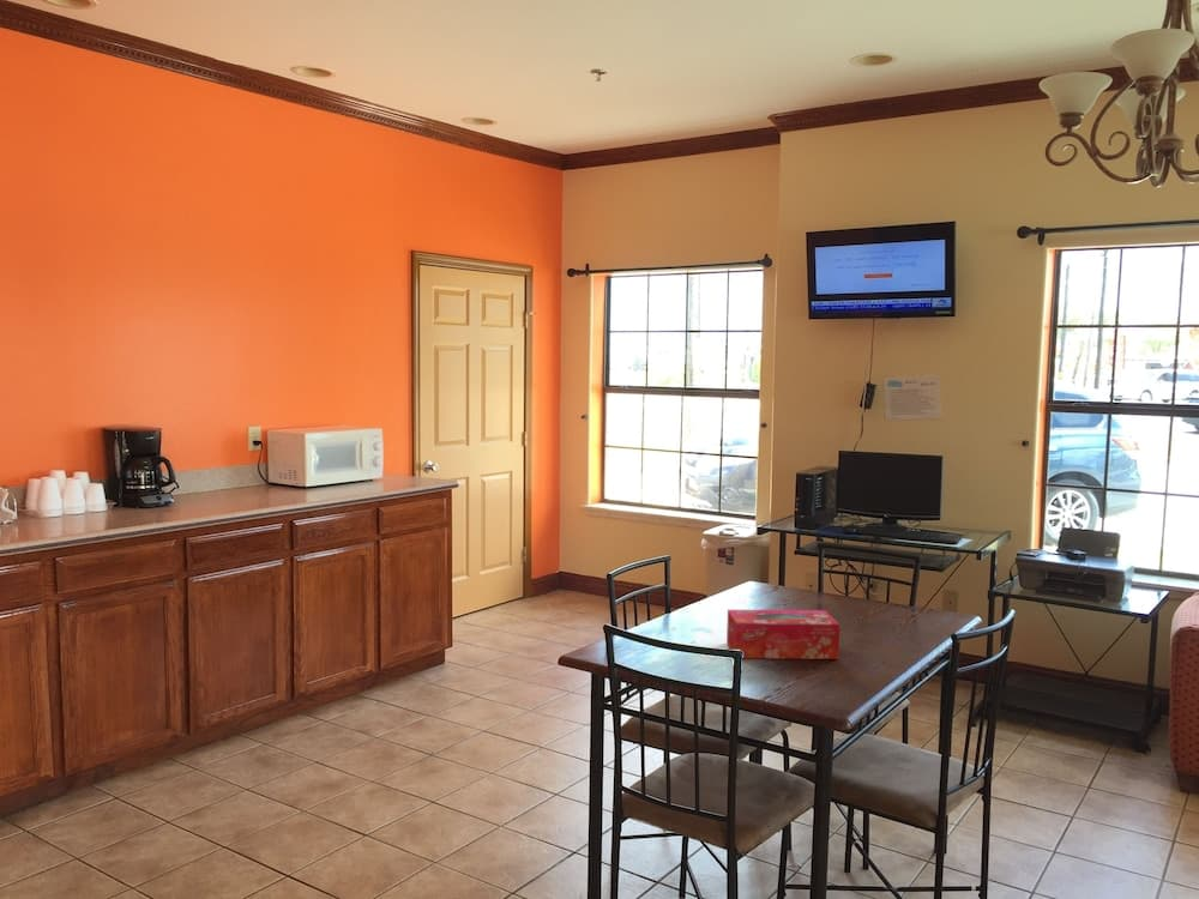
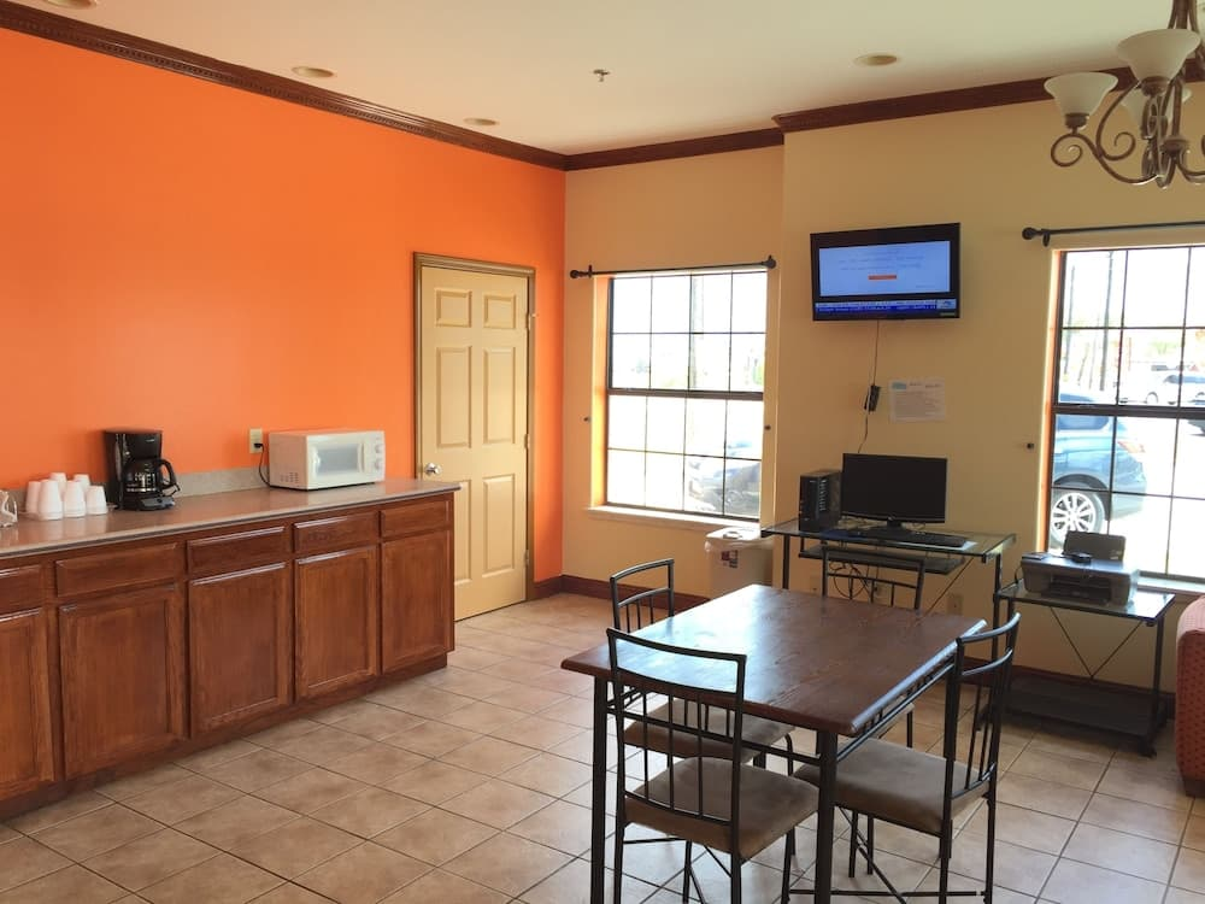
- tissue box [725,609,840,660]
